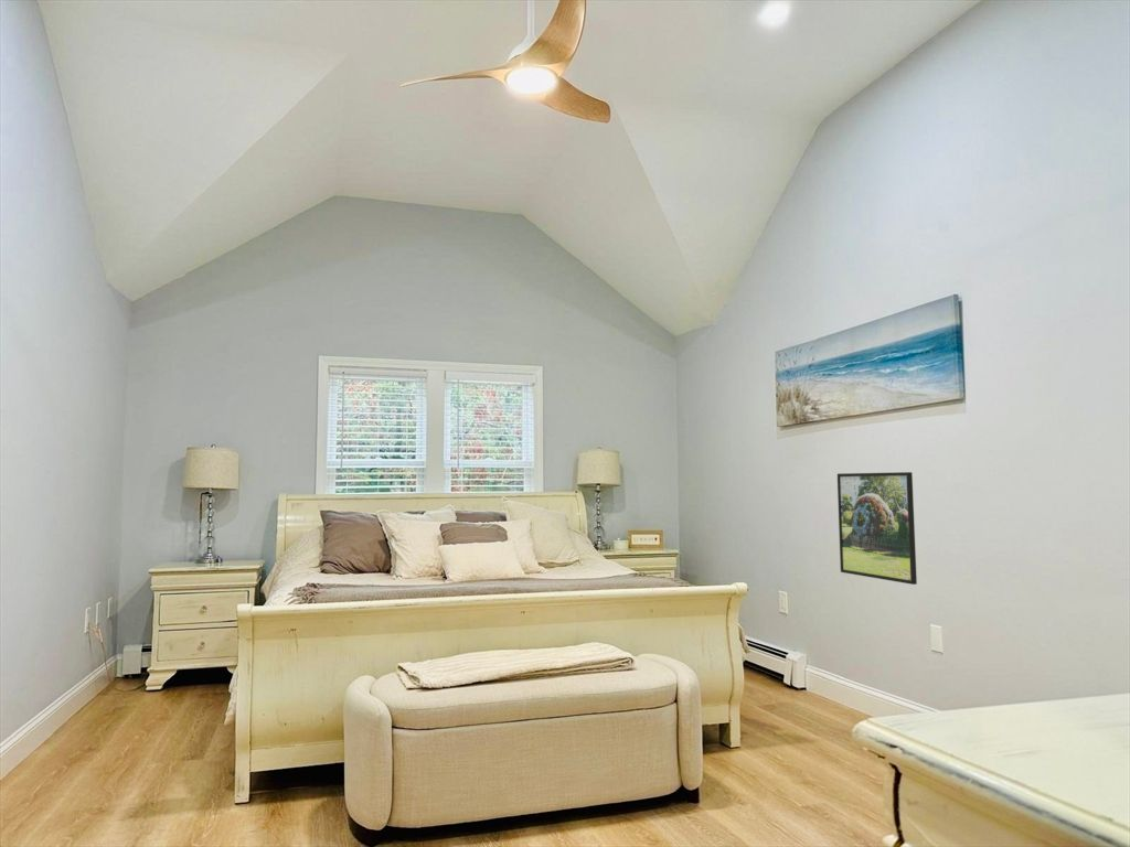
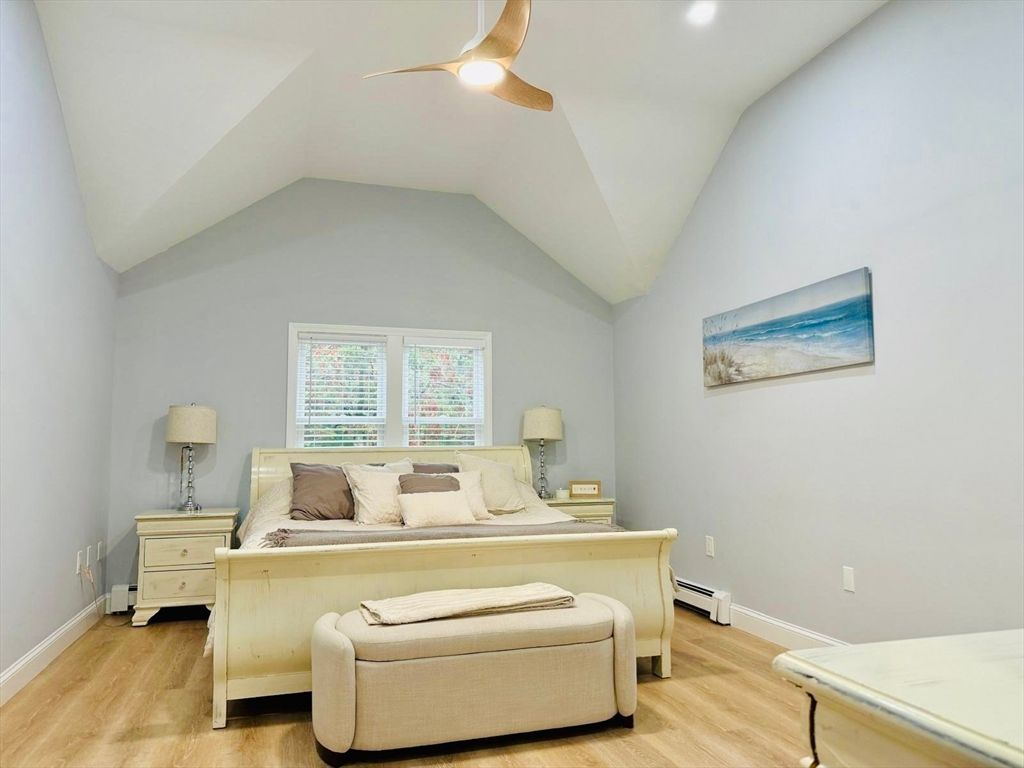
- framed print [836,471,918,586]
